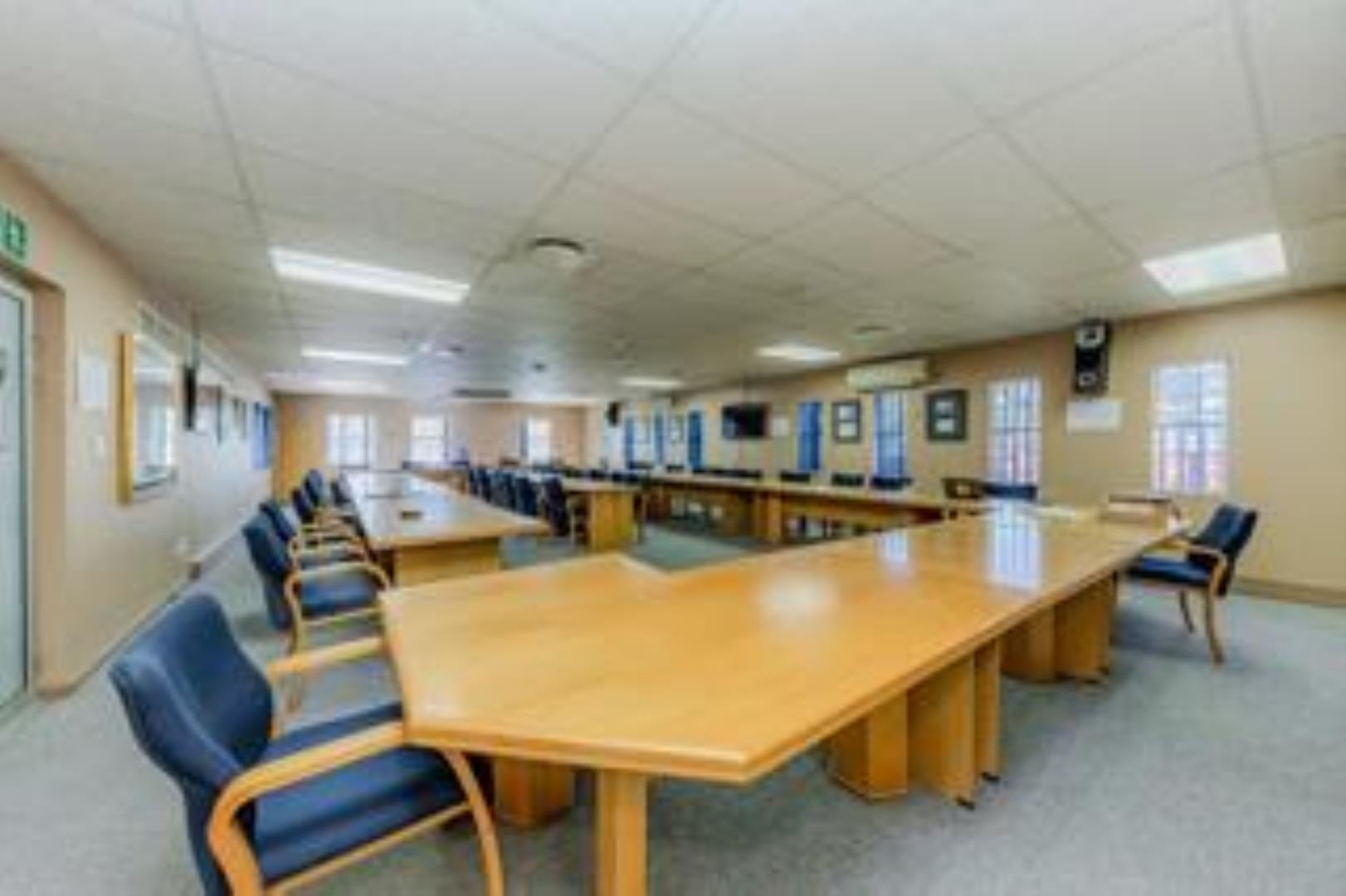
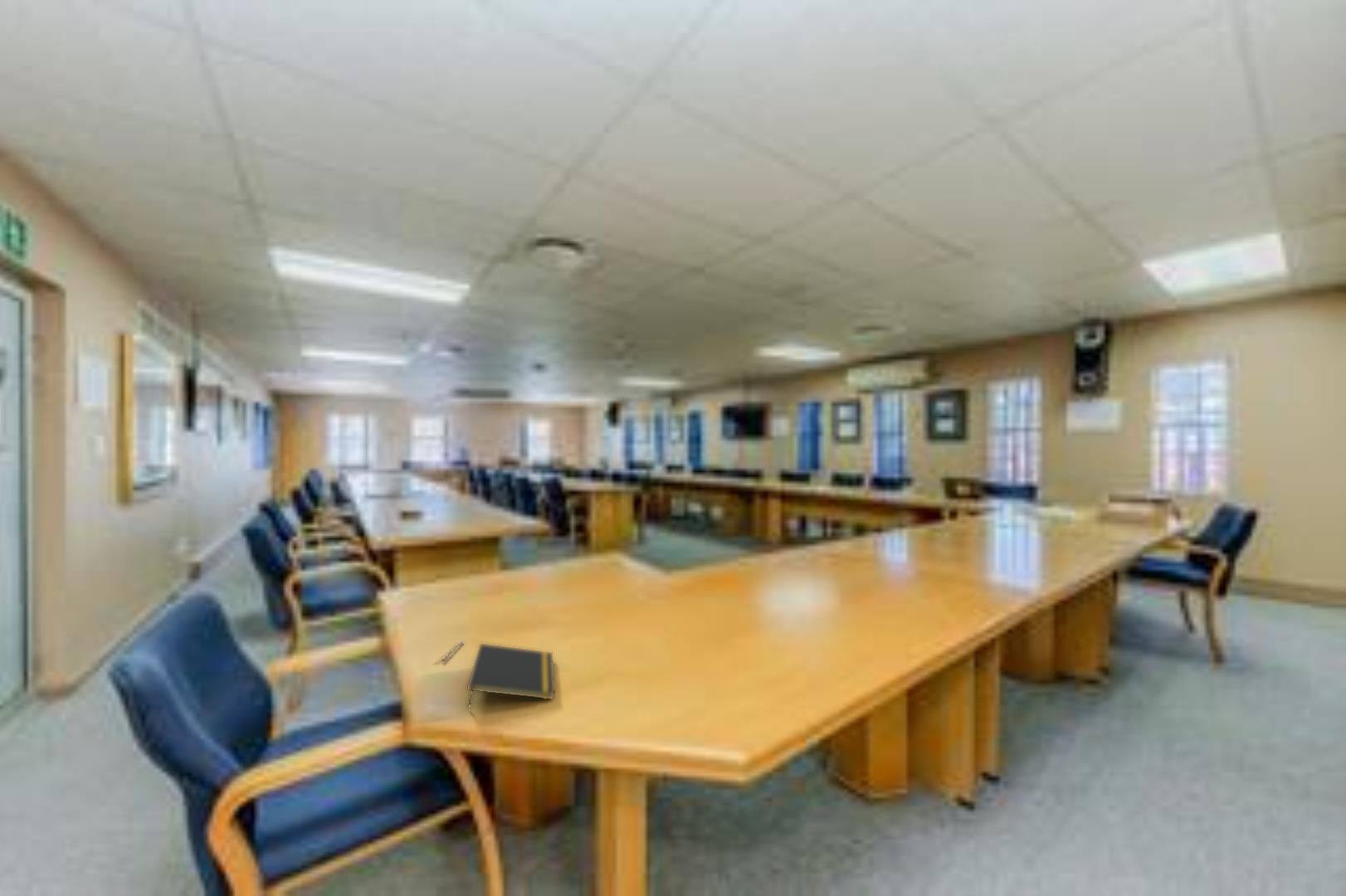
+ pen [441,640,466,662]
+ notepad [466,643,555,709]
